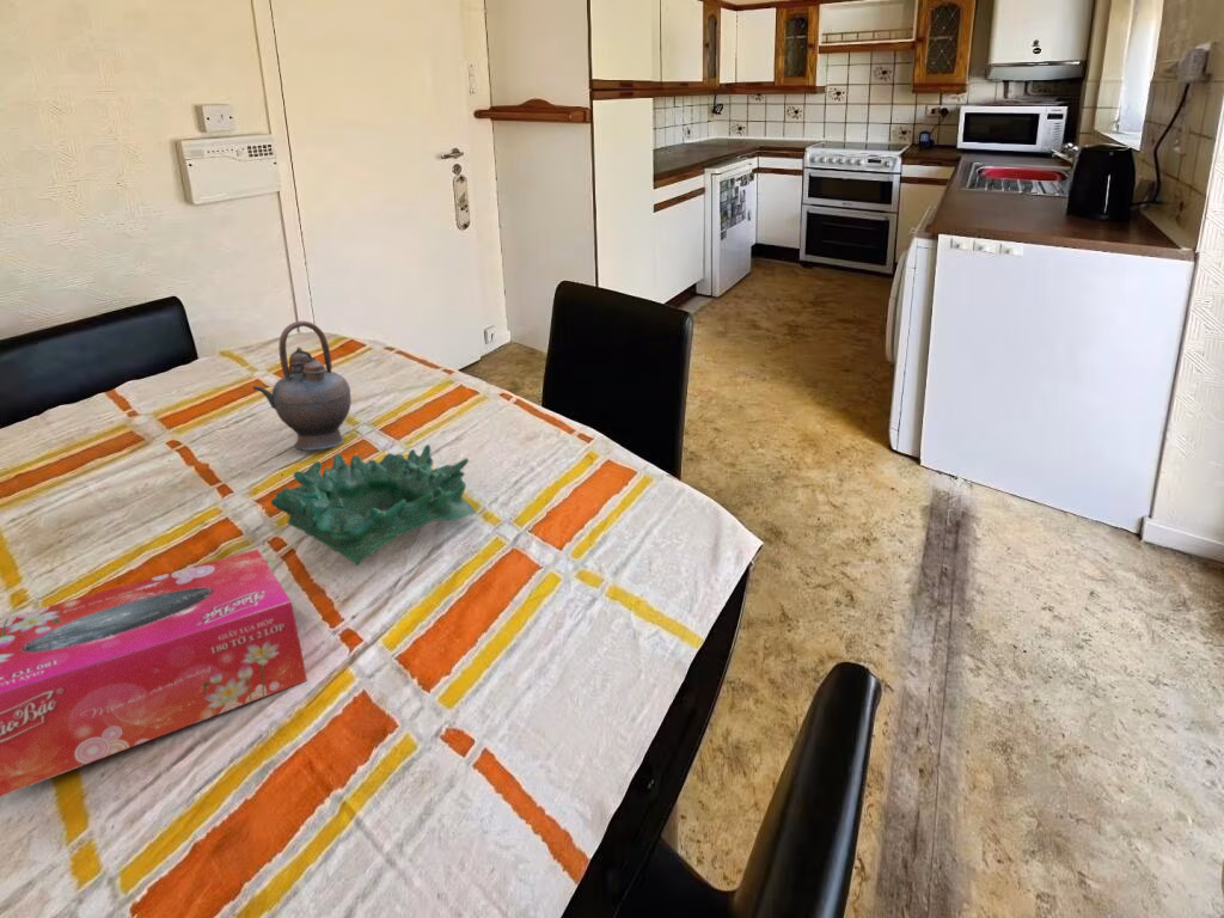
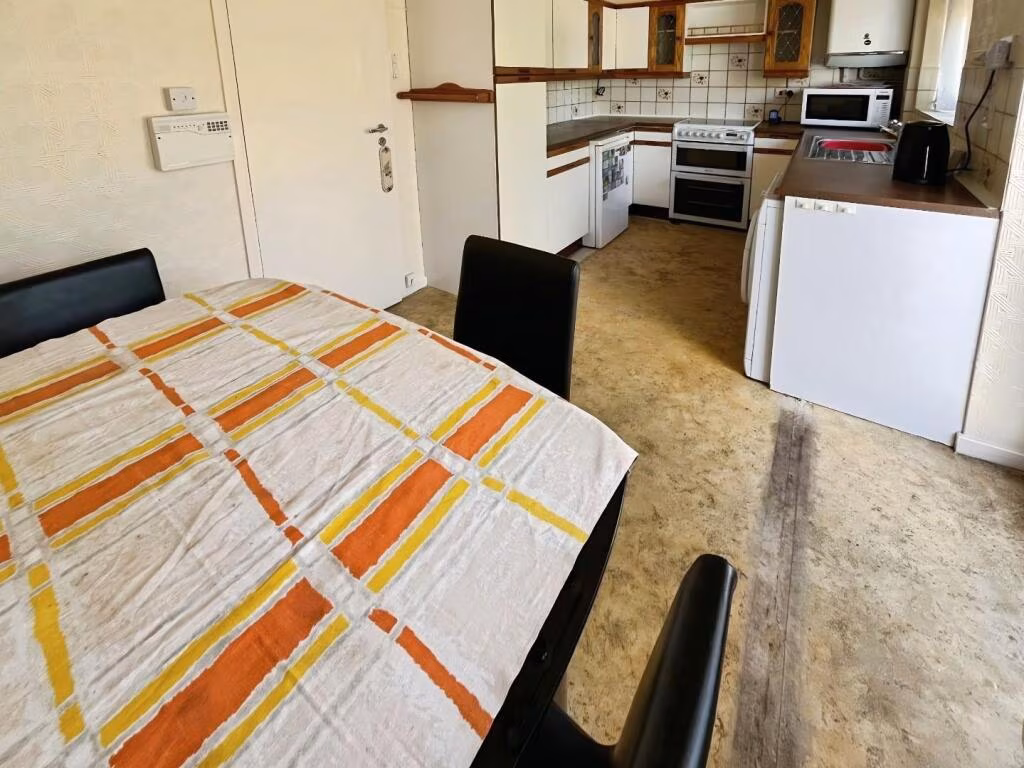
- teapot [252,320,353,452]
- decorative bowl [270,443,478,567]
- tissue box [0,547,308,797]
